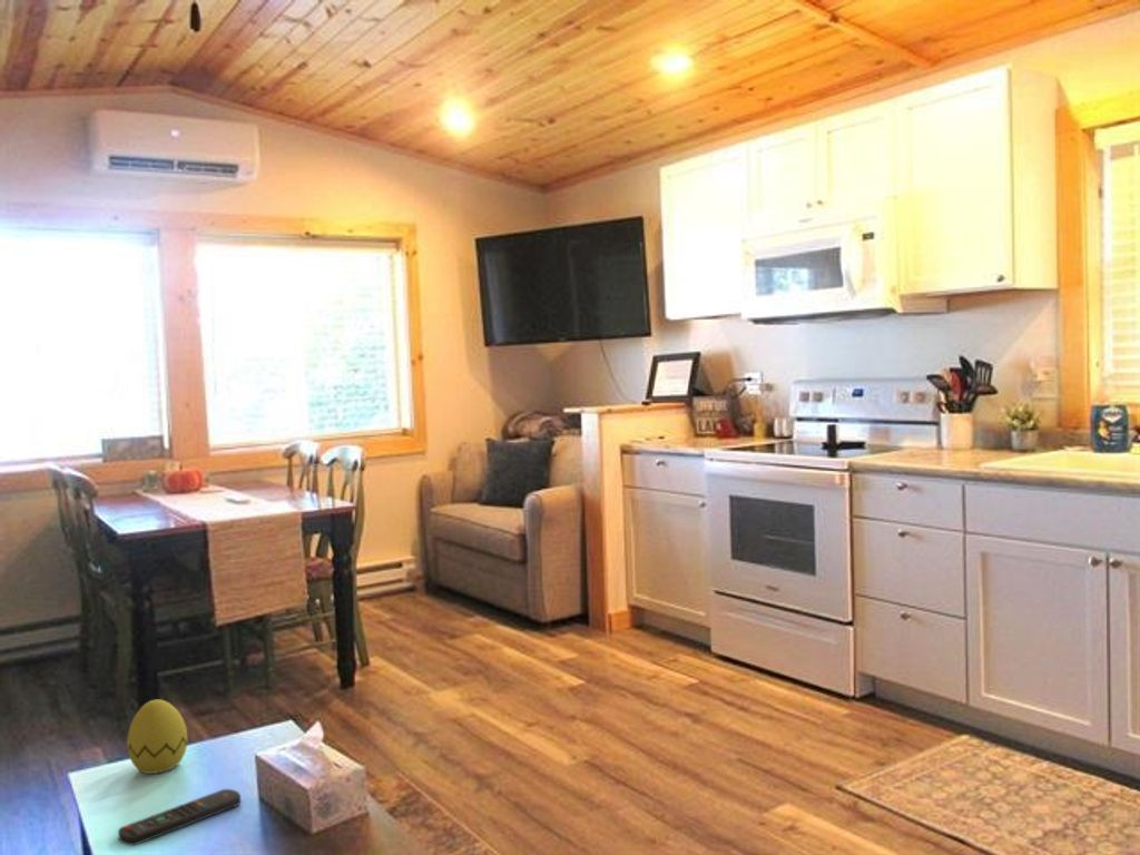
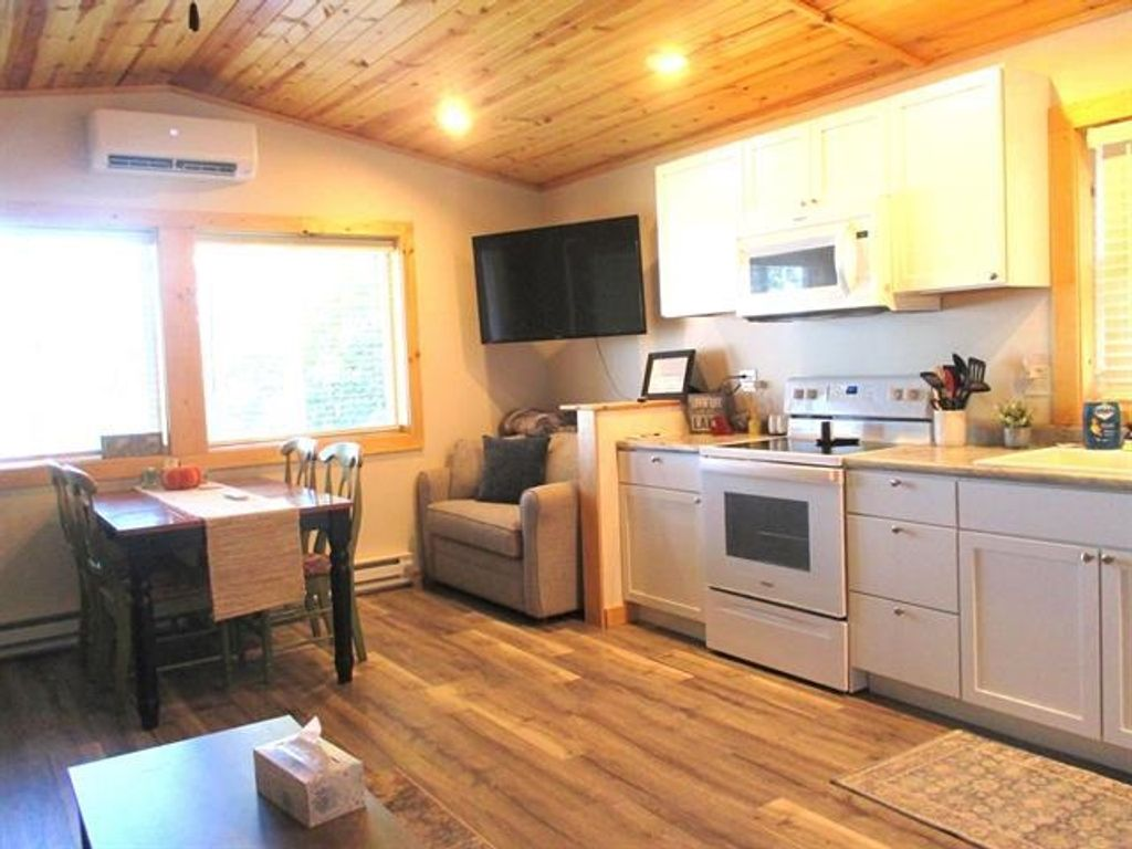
- decorative egg [126,698,189,775]
- remote control [117,788,242,847]
